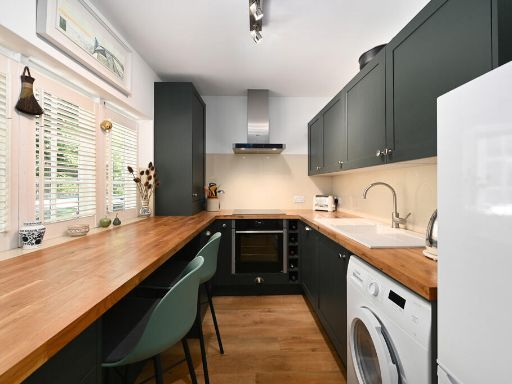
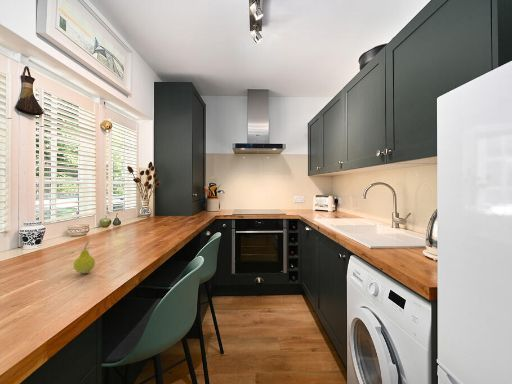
+ fruit [73,241,96,275]
